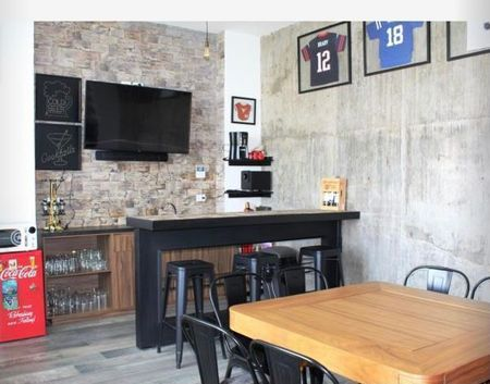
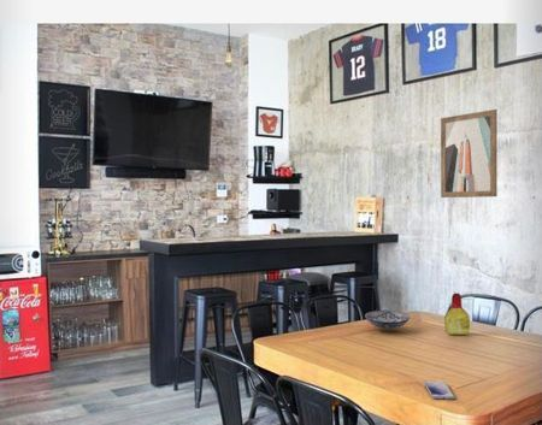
+ bowl [364,309,411,332]
+ smartphone [423,379,455,401]
+ wall art [440,108,499,199]
+ bottle [443,293,471,336]
